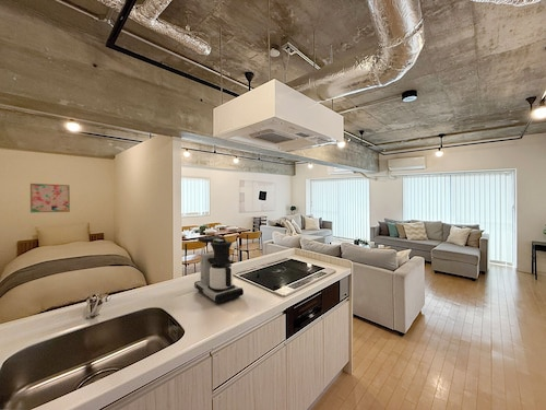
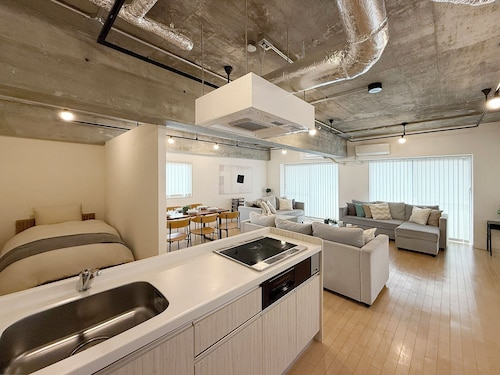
- wall art [29,183,71,213]
- coffee maker [193,235,245,305]
